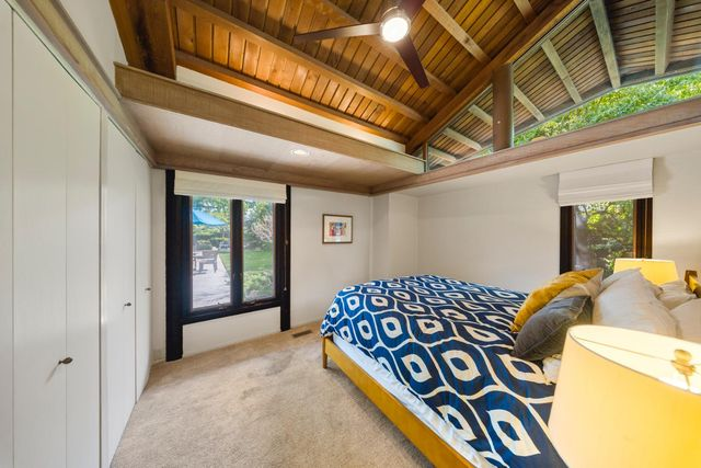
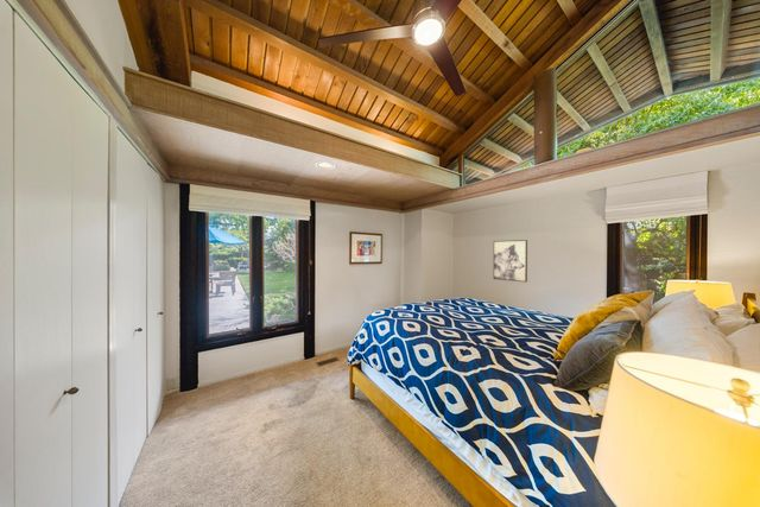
+ wall art [493,239,528,283]
